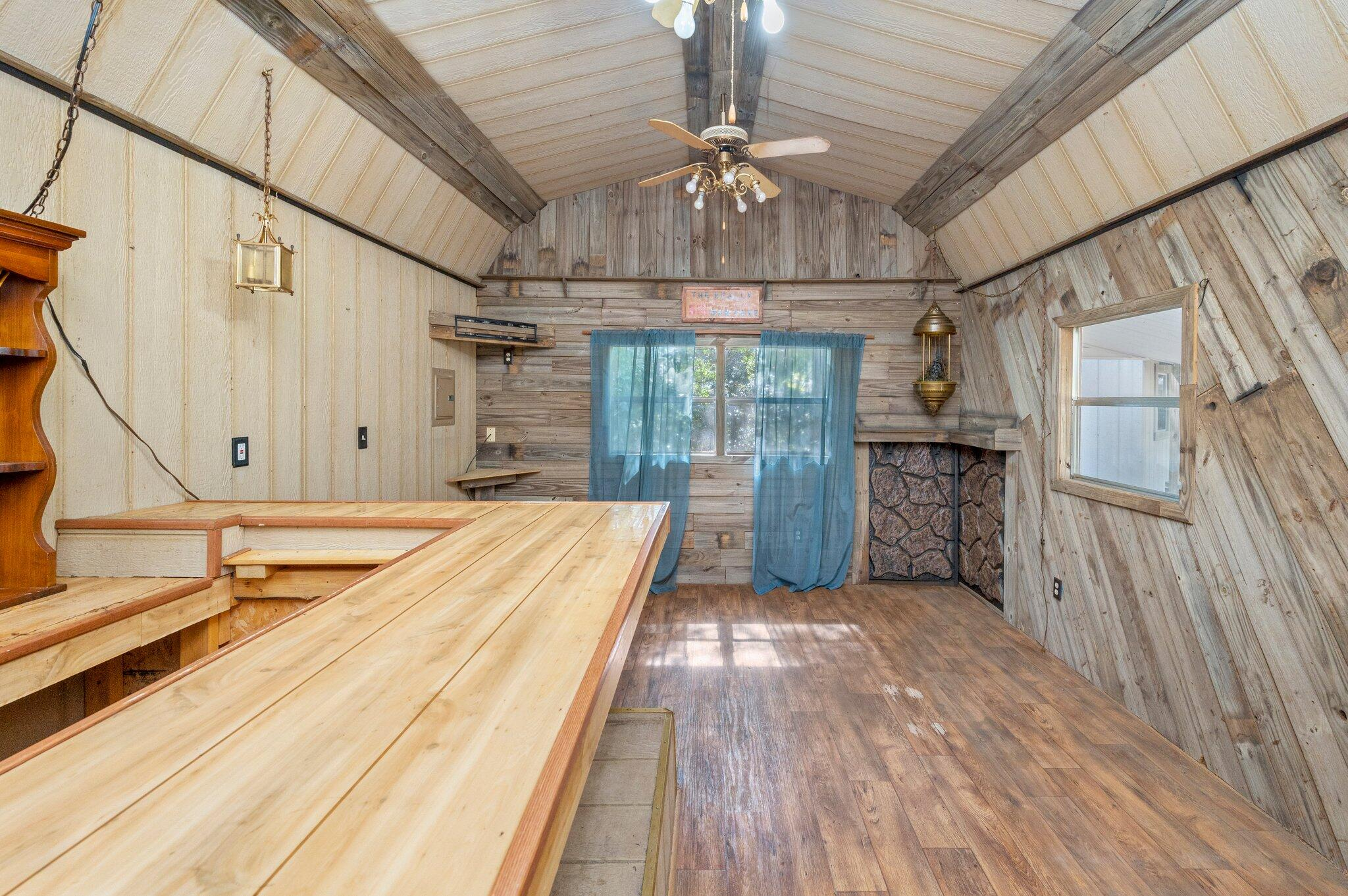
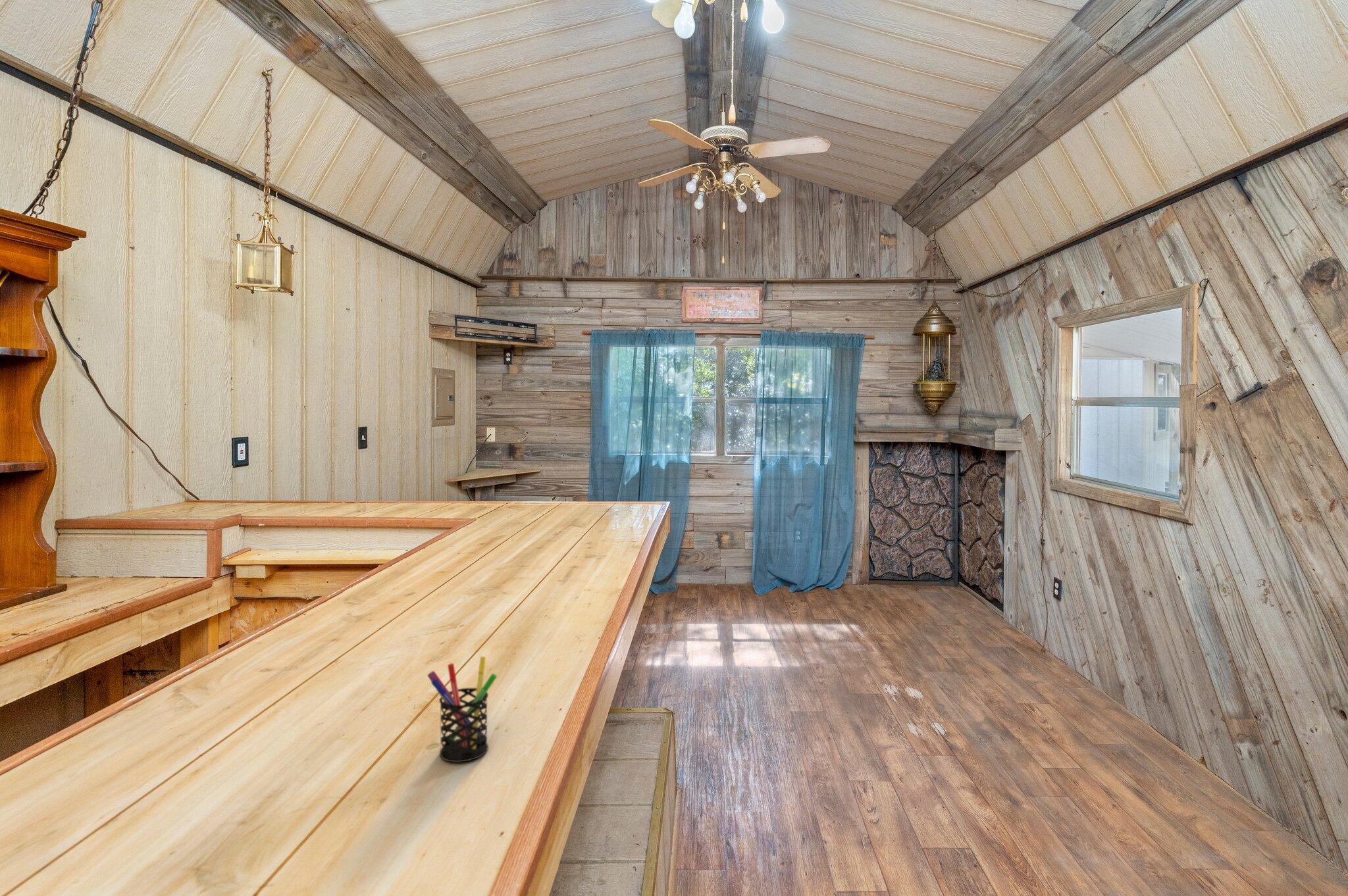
+ pen holder [427,656,498,763]
